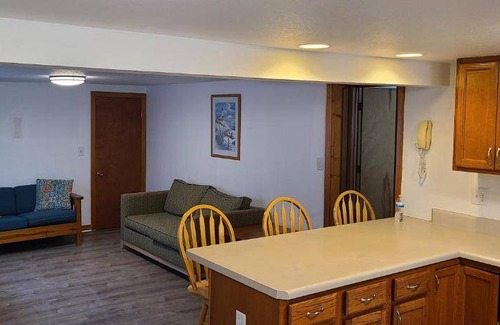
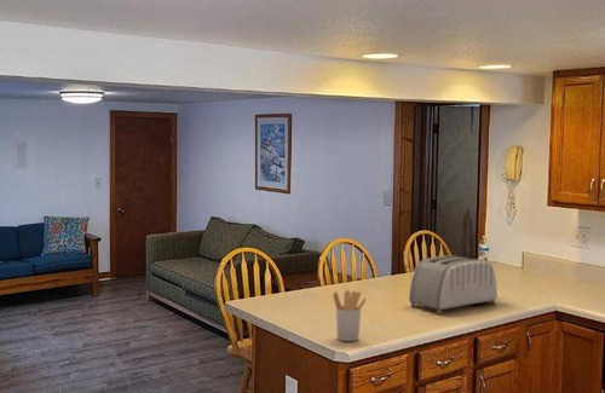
+ utensil holder [332,289,367,342]
+ toaster [408,255,499,314]
